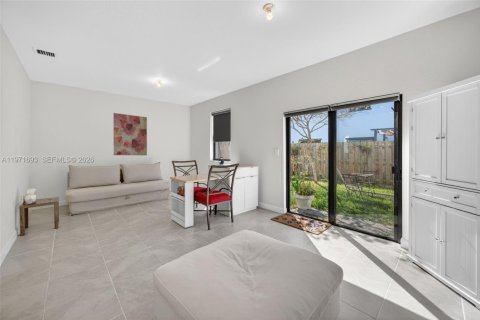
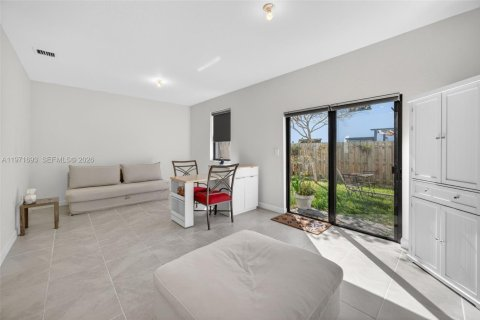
- wall art [112,112,148,156]
